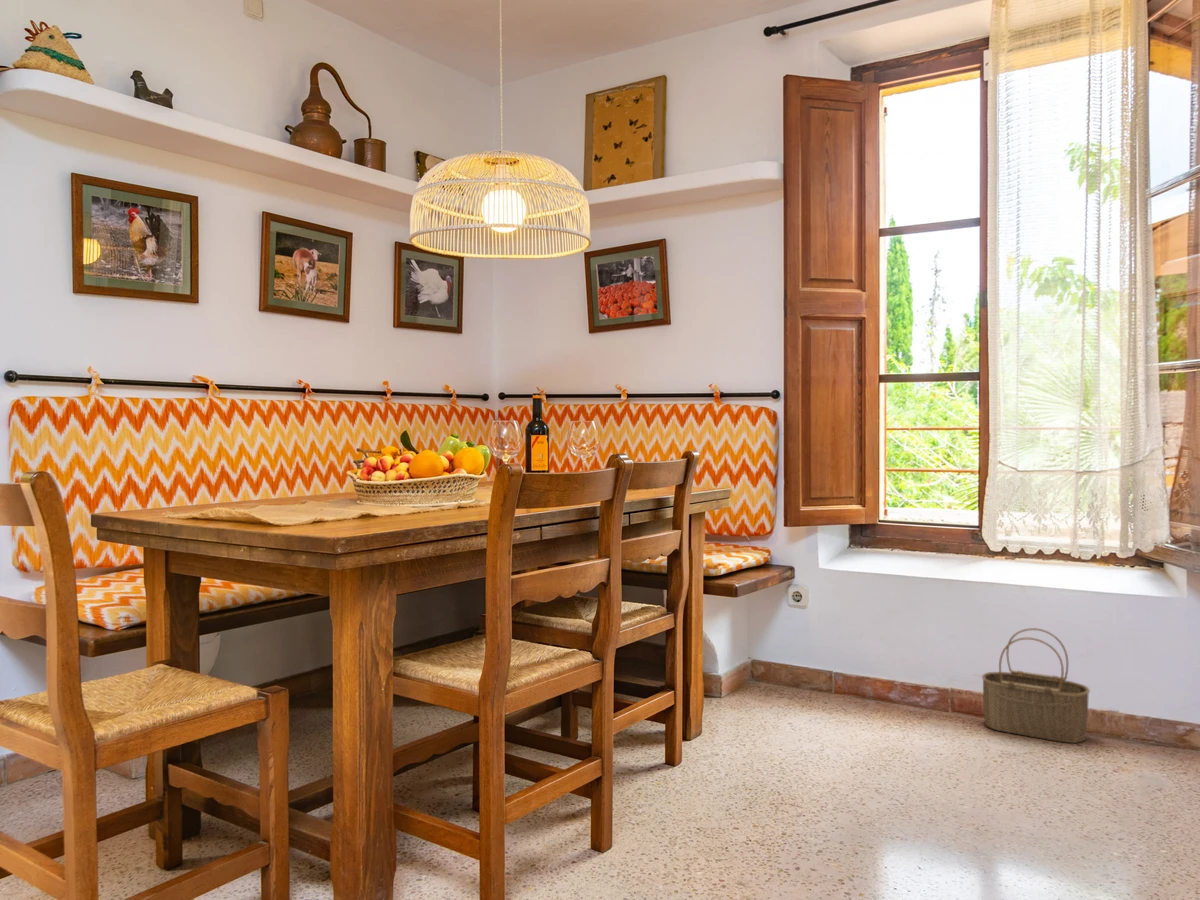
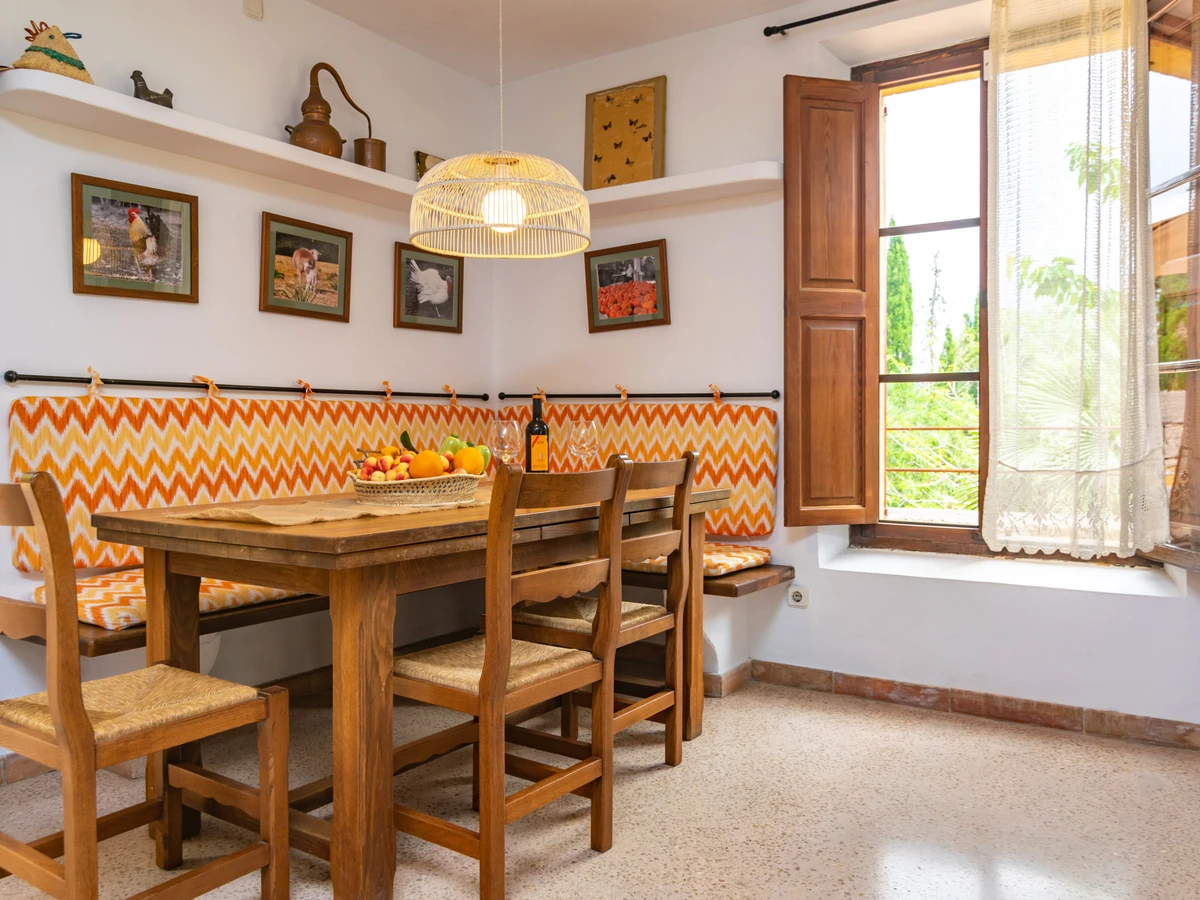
- wicker basket [981,627,1091,744]
